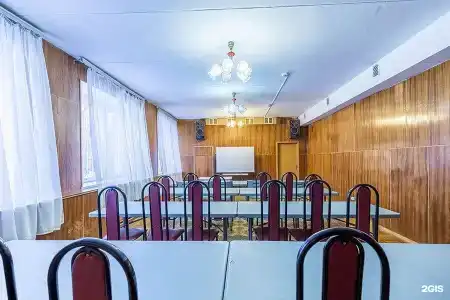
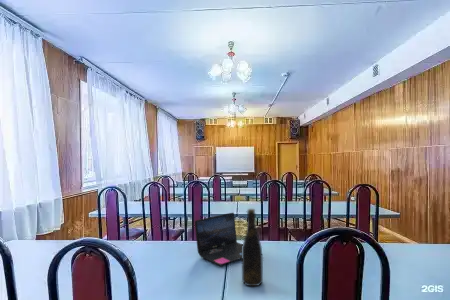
+ bottle [241,208,264,287]
+ laptop [194,212,243,266]
